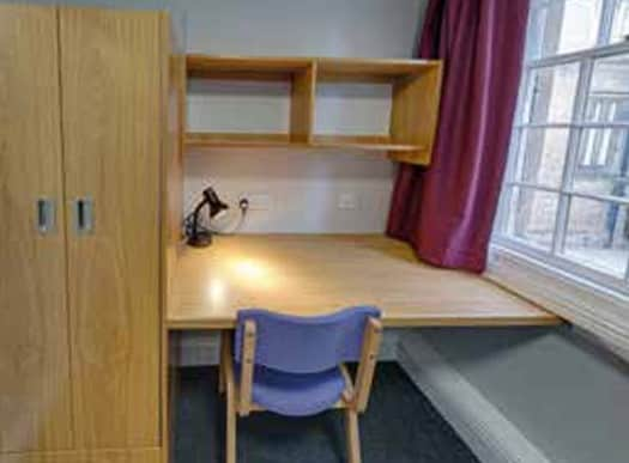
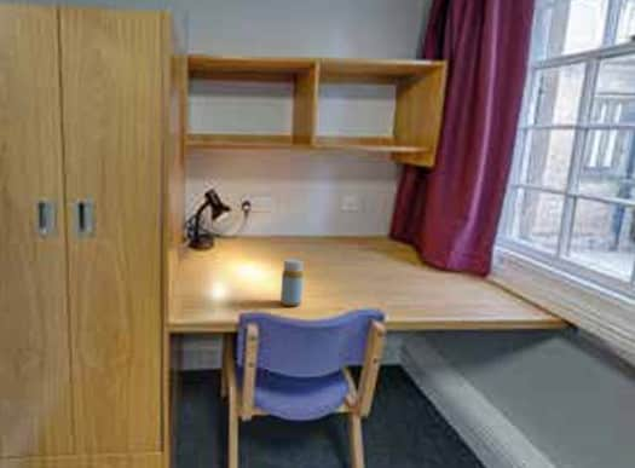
+ bottle [279,258,304,307]
